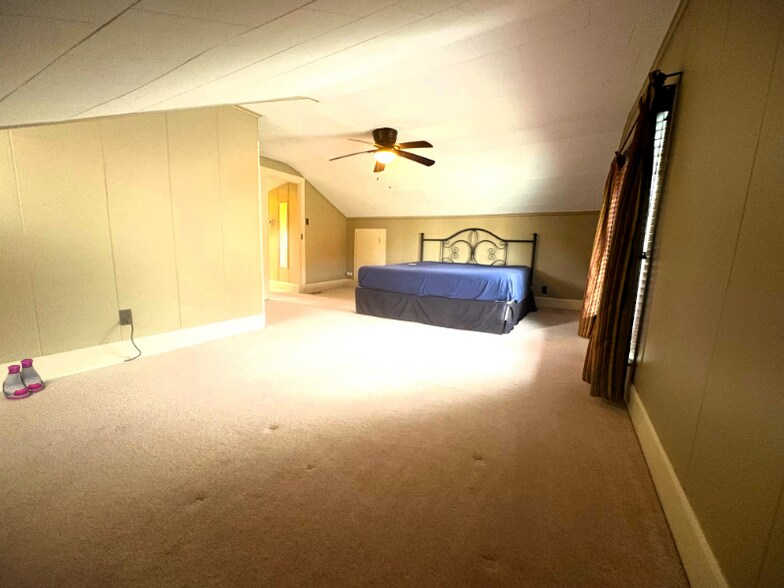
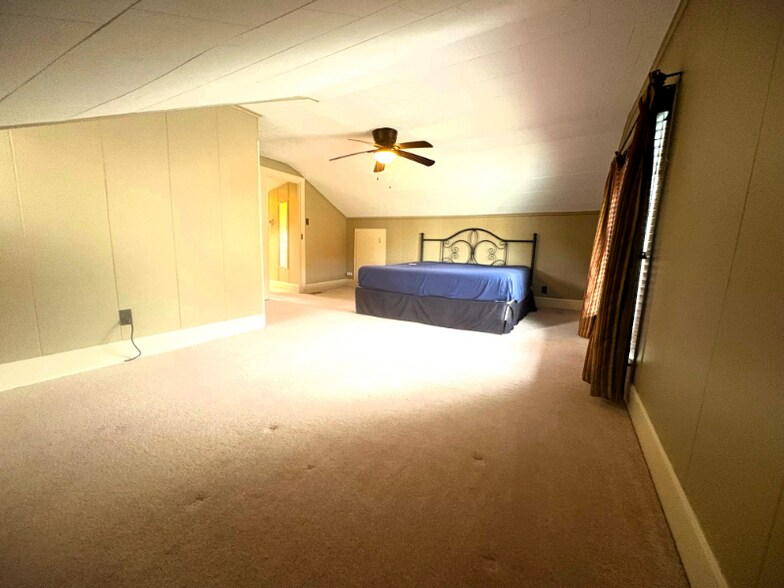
- boots [2,358,45,401]
